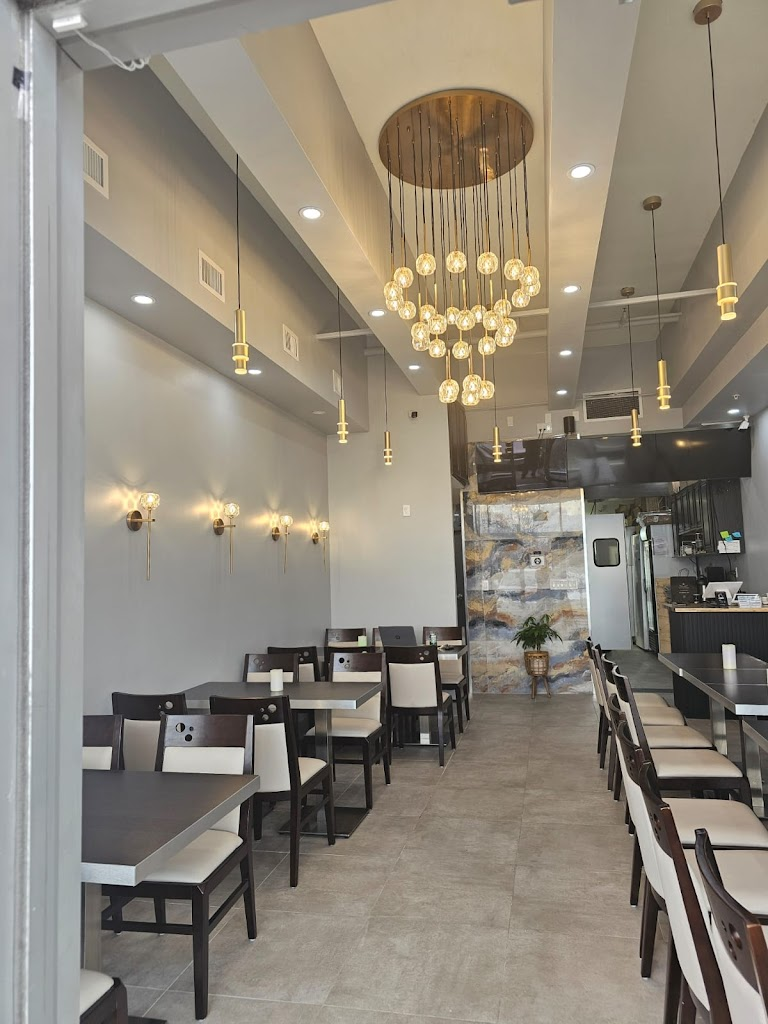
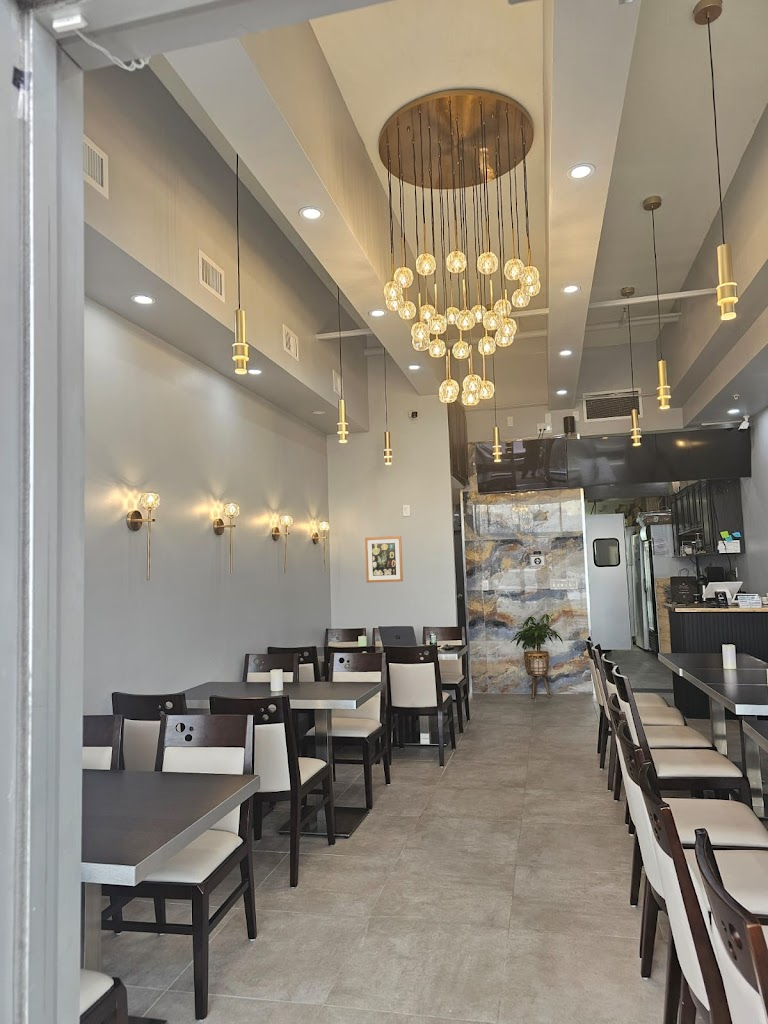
+ wall art [364,535,404,584]
